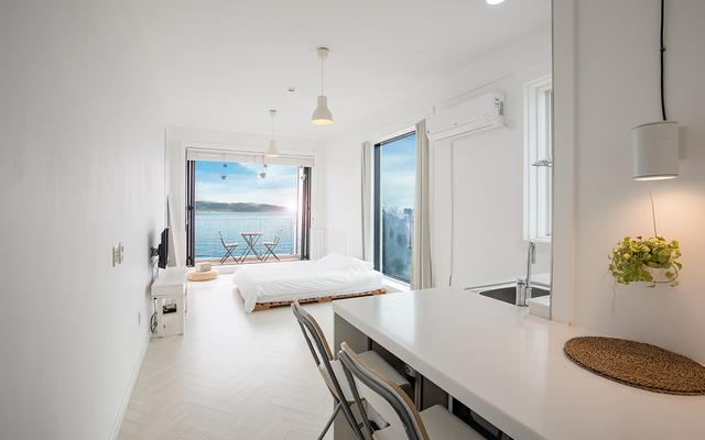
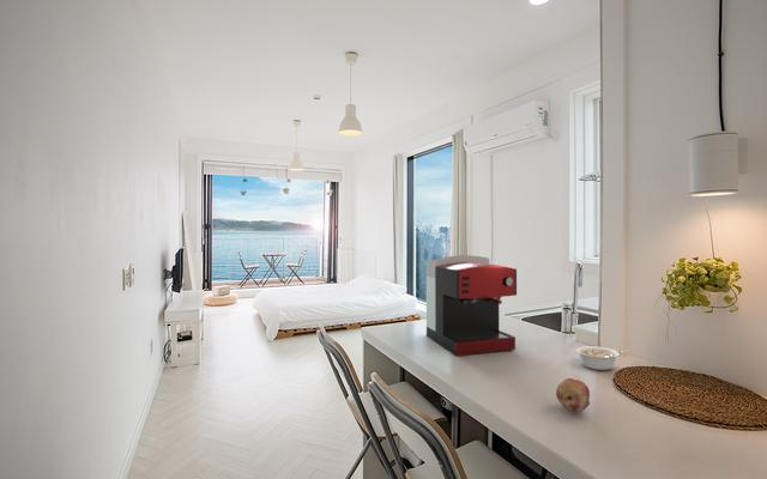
+ coffee maker [425,254,518,357]
+ fruit [555,377,591,413]
+ legume [575,345,629,371]
